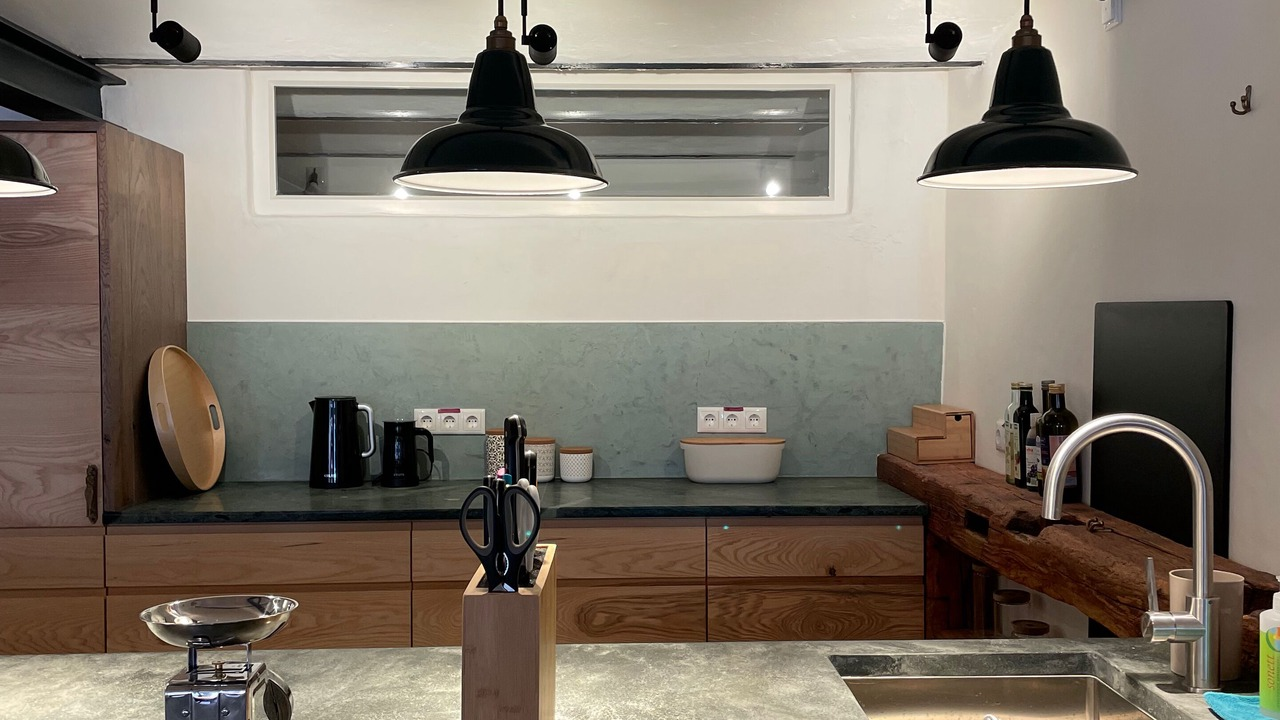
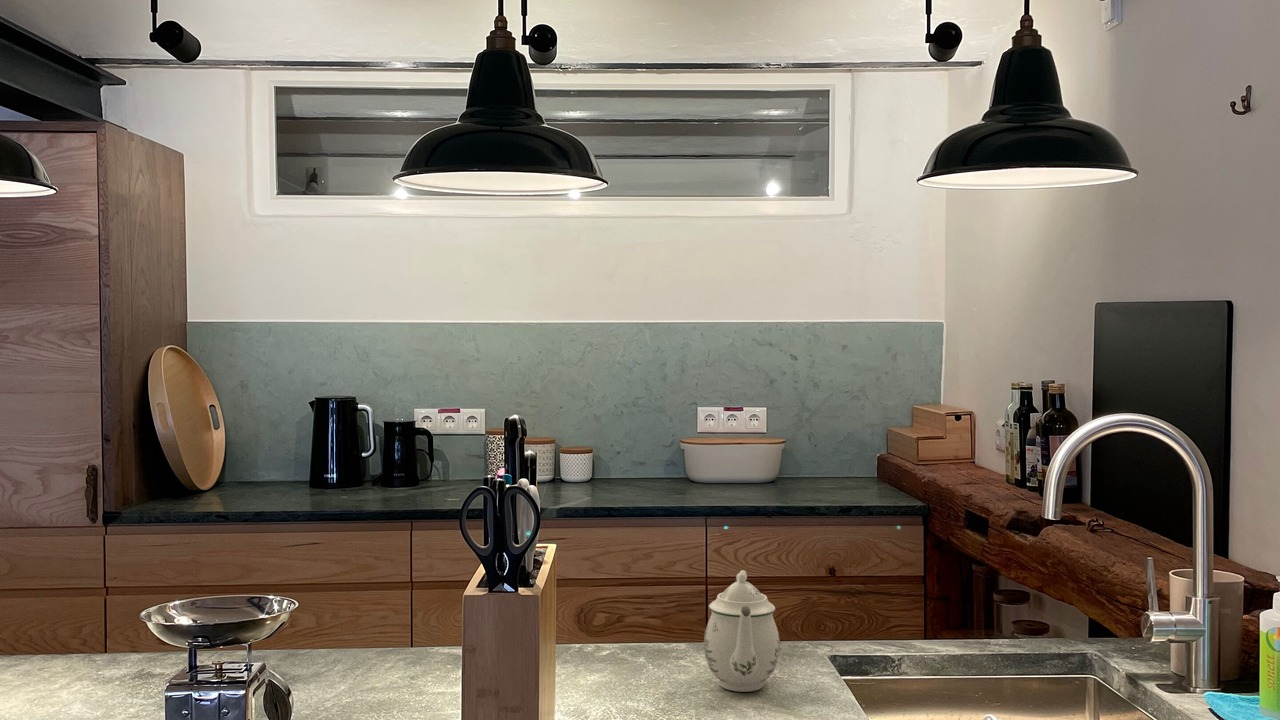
+ teapot [703,569,781,693]
